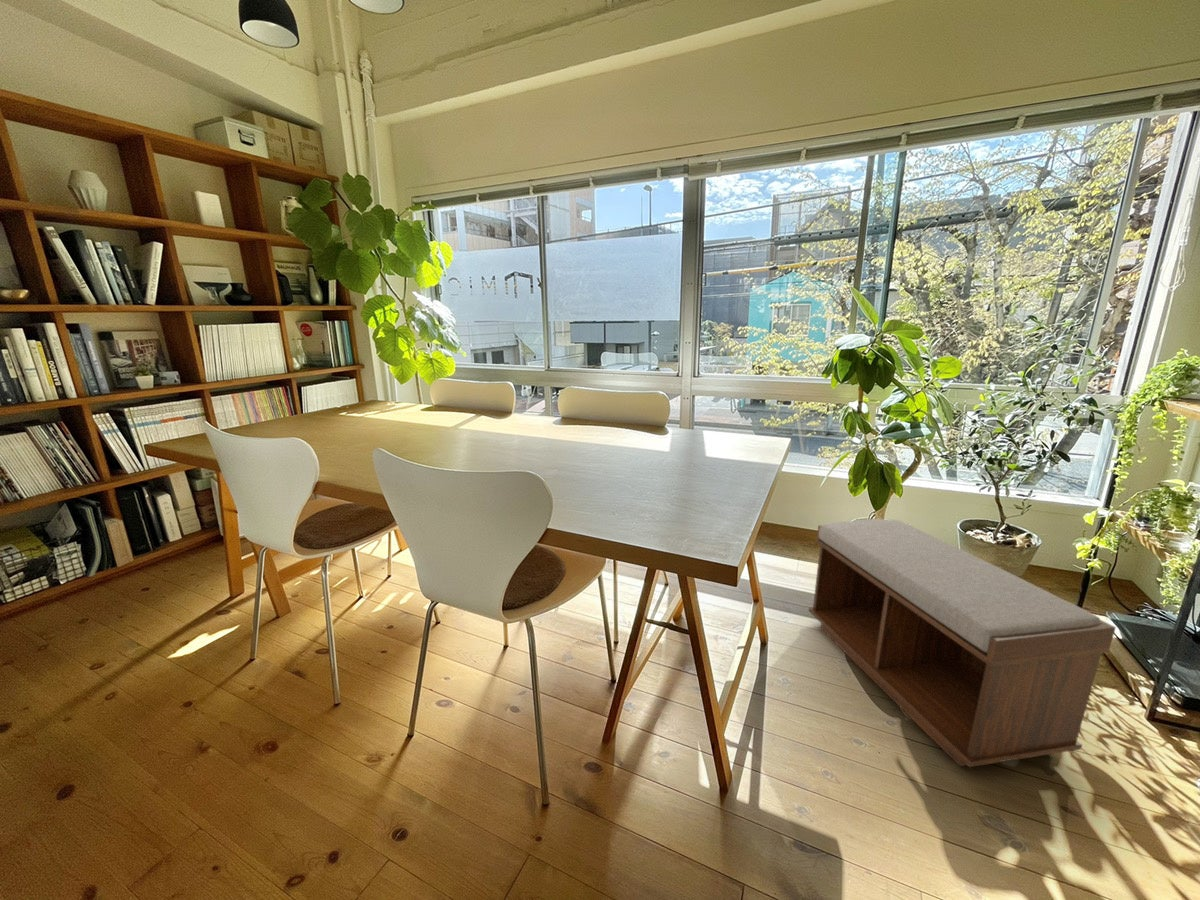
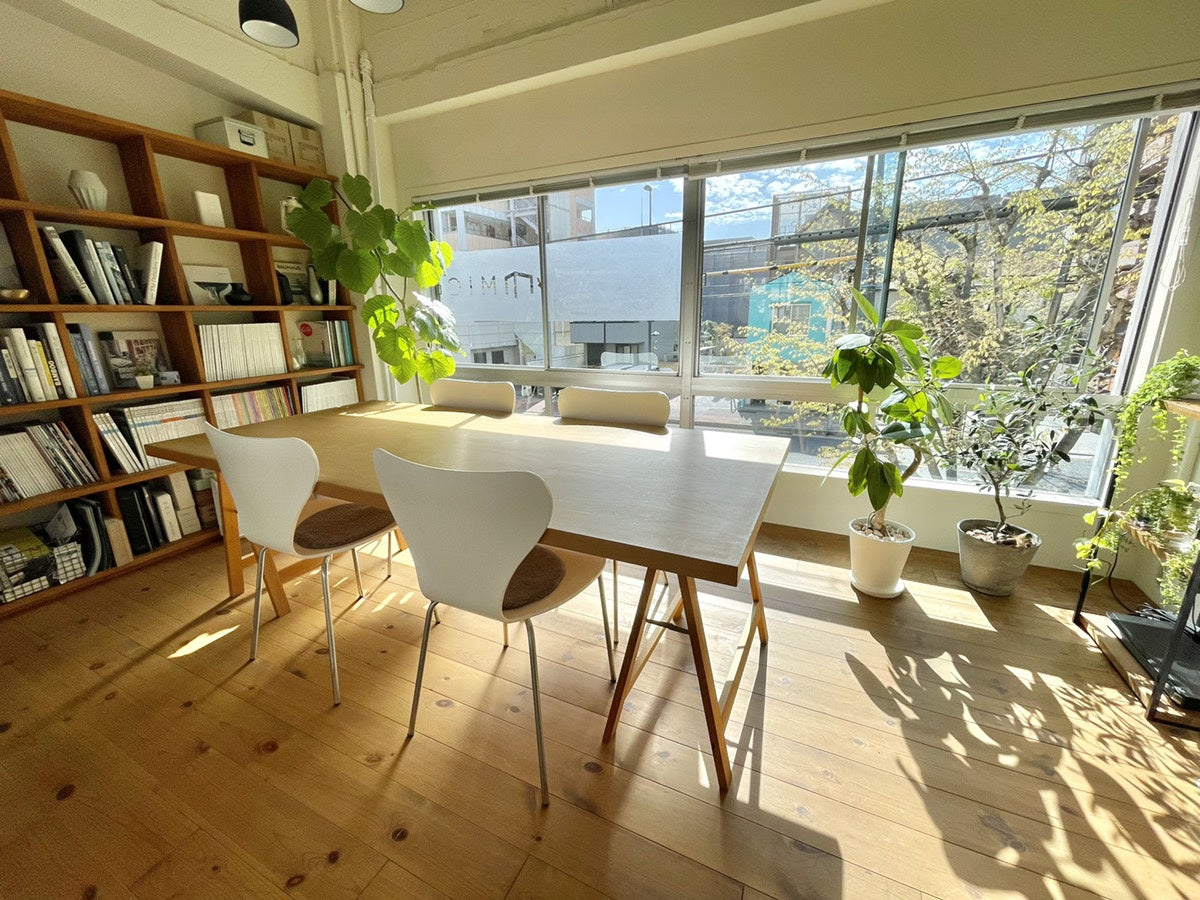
- bench [808,518,1117,768]
